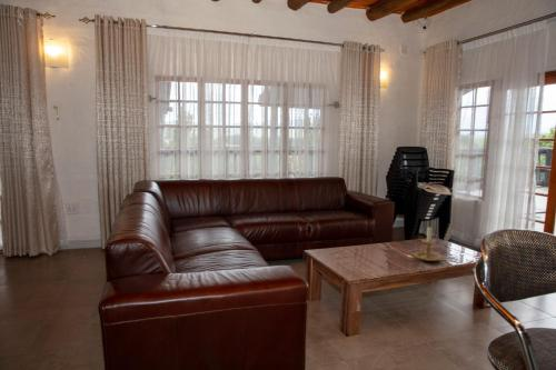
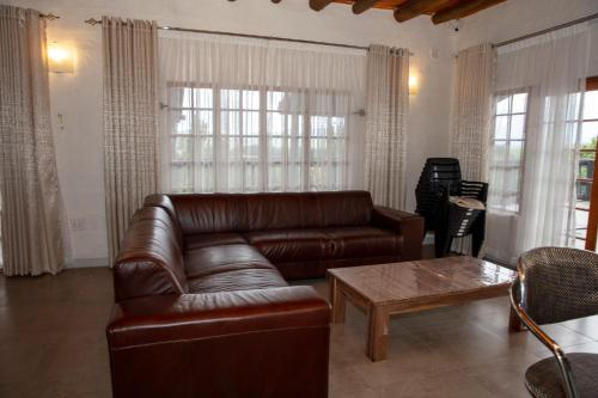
- candle holder [413,226,444,262]
